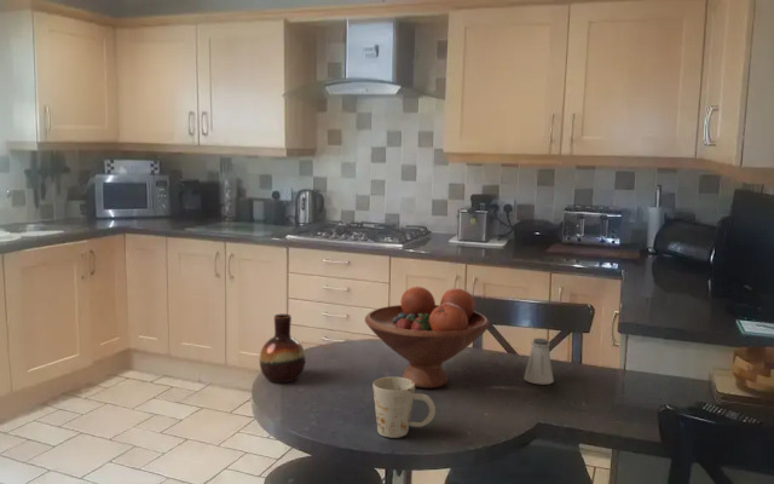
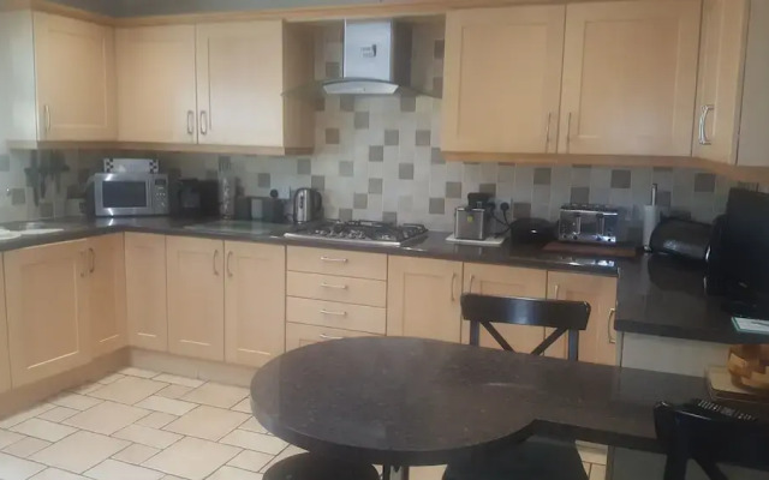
- mug [371,375,437,439]
- vase [259,313,306,384]
- fruit bowl [364,286,491,390]
- saltshaker [522,338,555,386]
